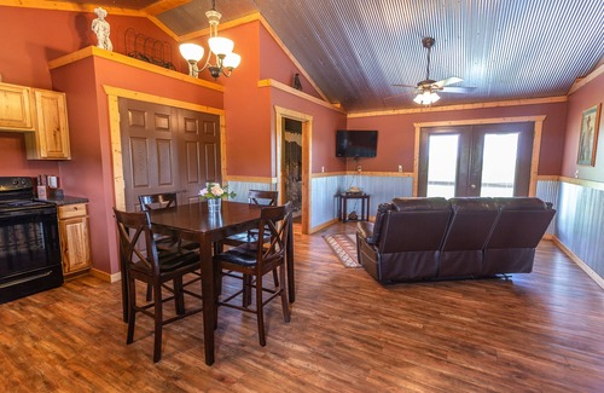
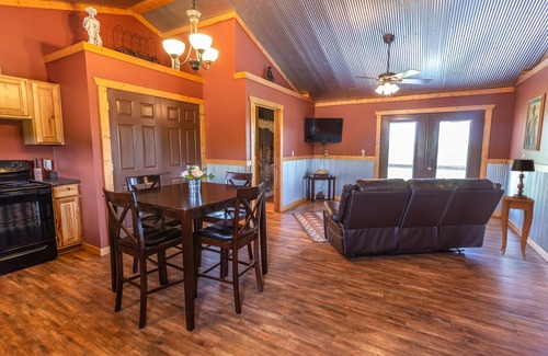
+ table lamp [509,158,536,199]
+ side table [500,195,536,261]
